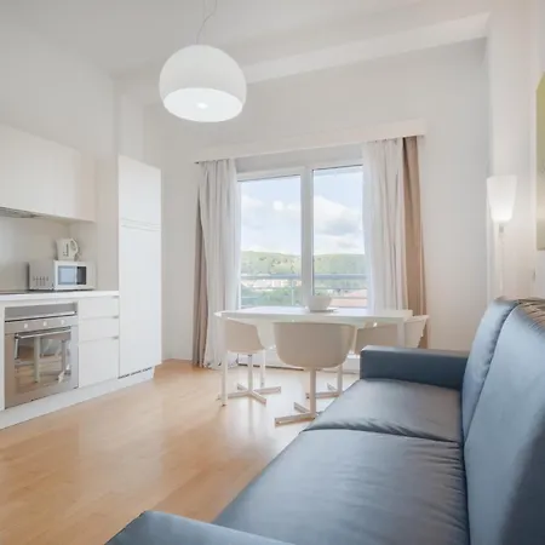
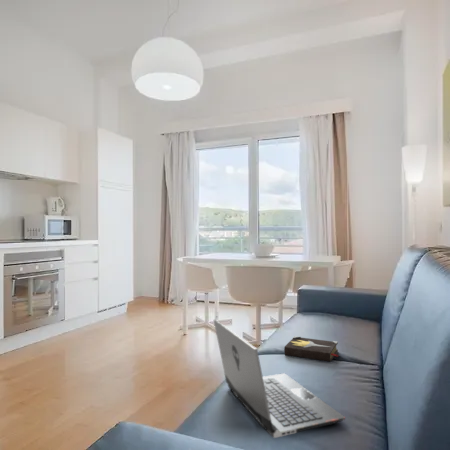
+ laptop computer [213,318,346,439]
+ hardback book [283,335,340,363]
